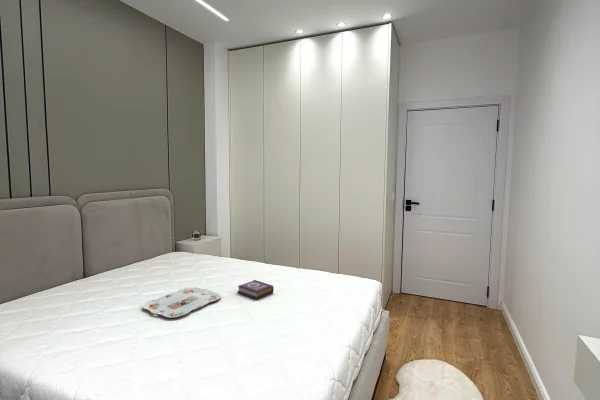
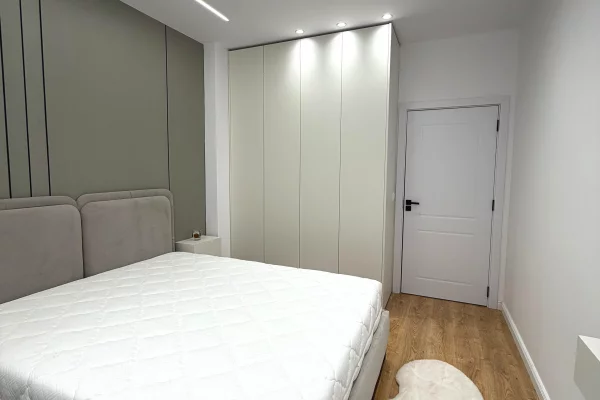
- serving tray [142,287,222,319]
- book [236,279,275,301]
